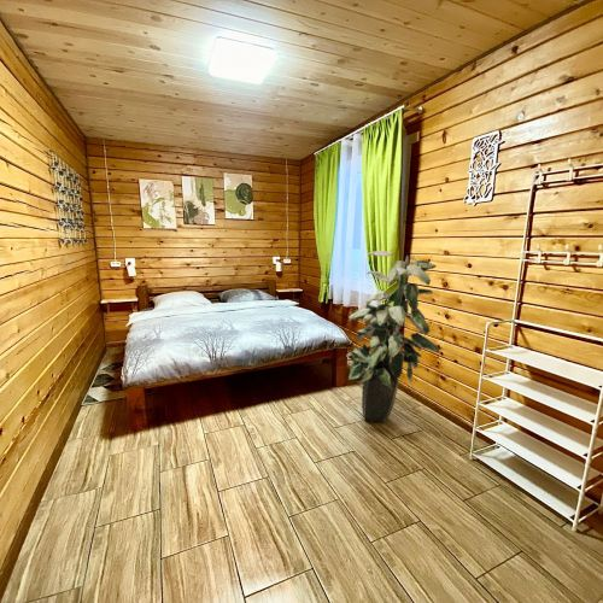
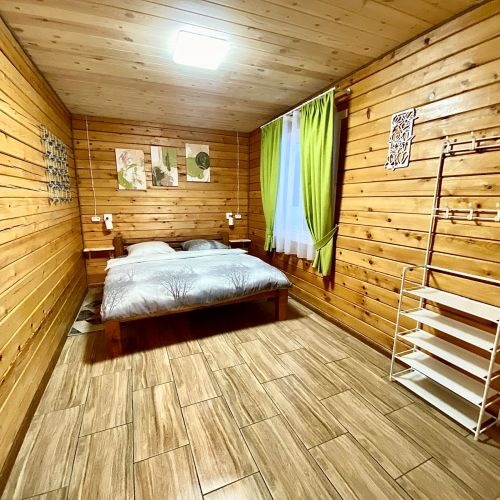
- indoor plant [345,250,440,425]
